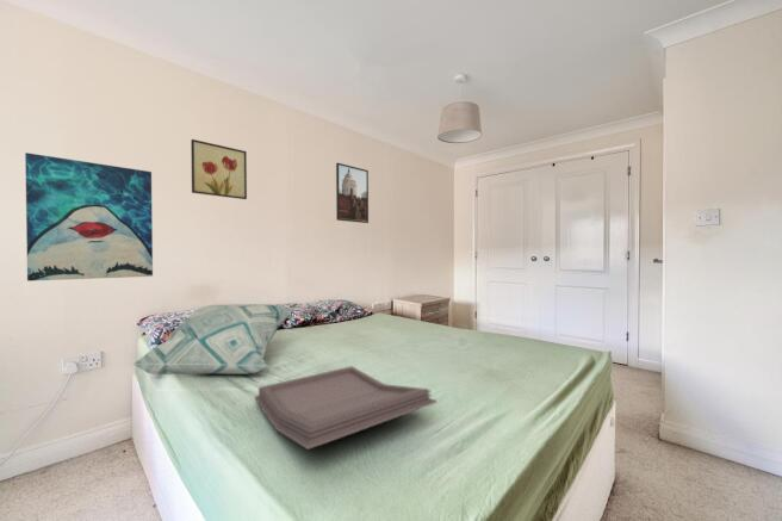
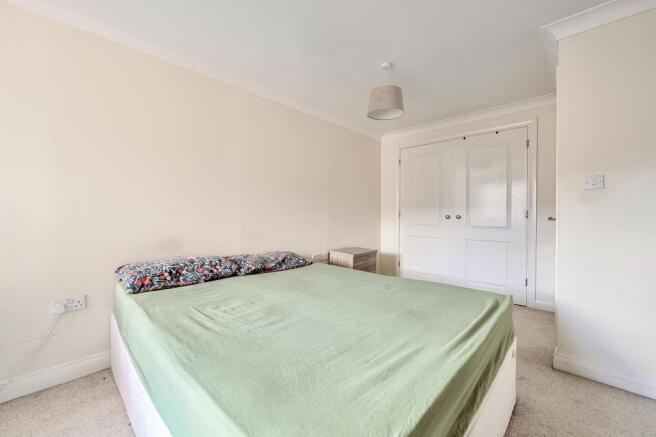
- serving tray [254,365,437,451]
- wall art [24,151,154,283]
- decorative pillow [131,303,296,376]
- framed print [335,162,370,224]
- wall art [190,138,248,200]
